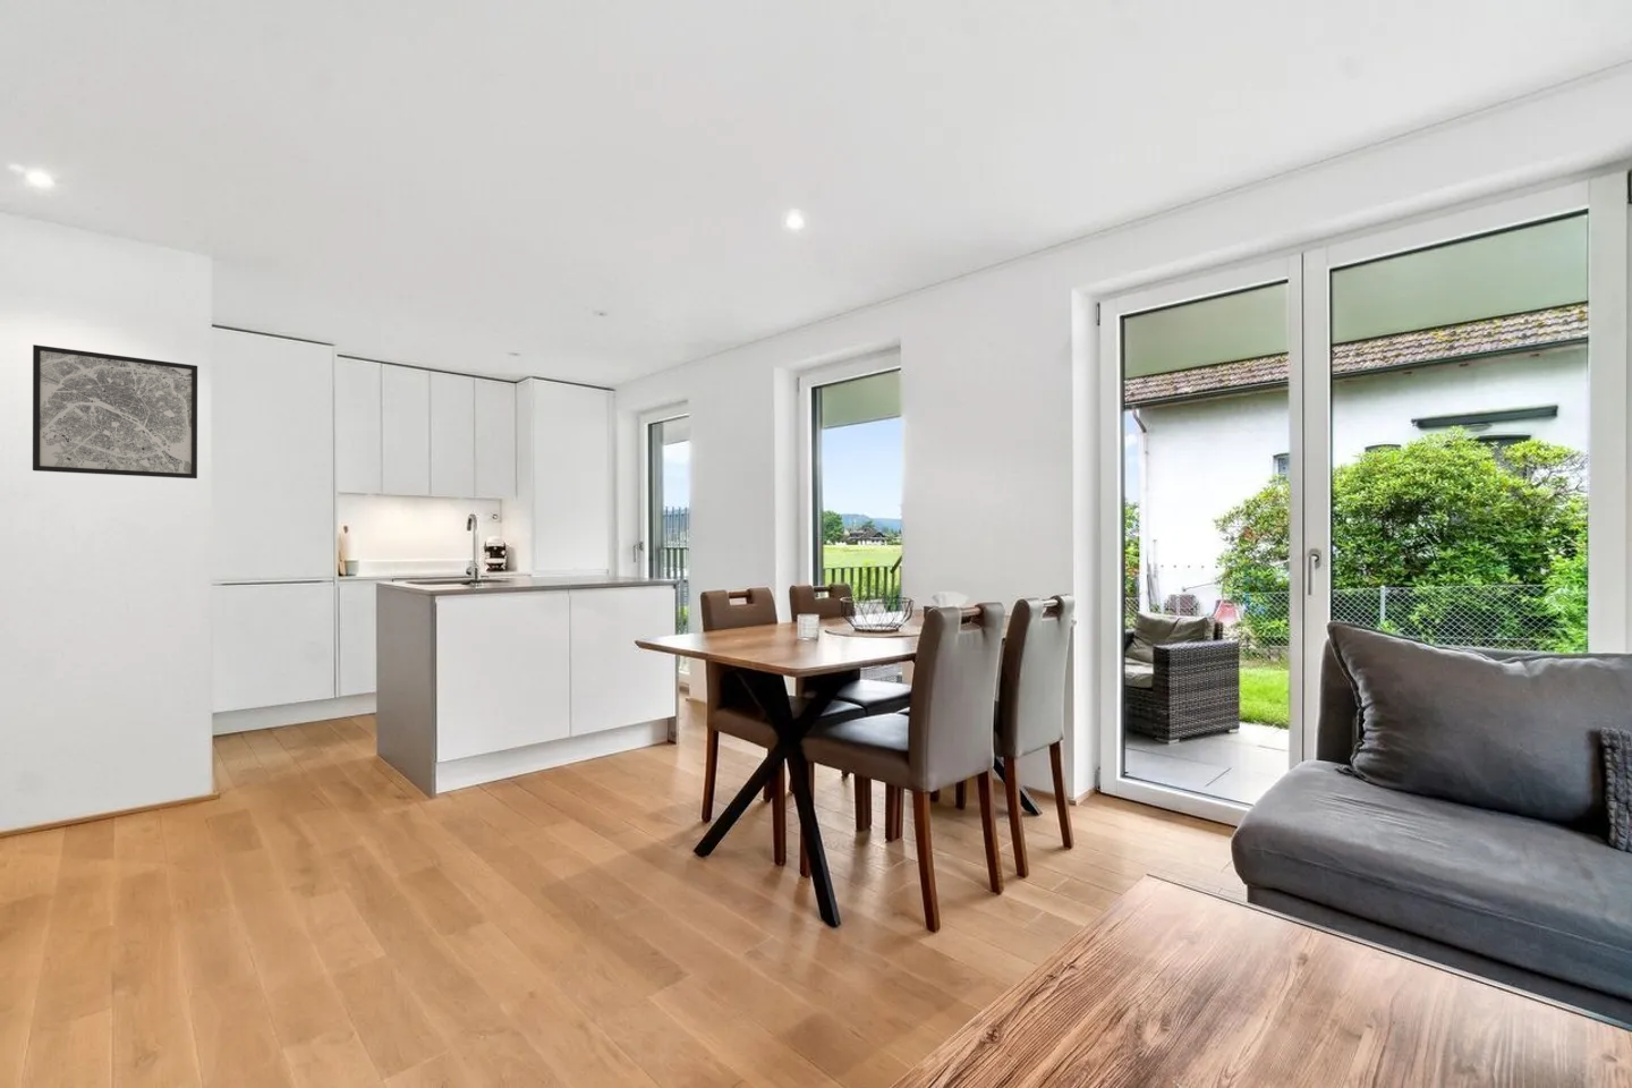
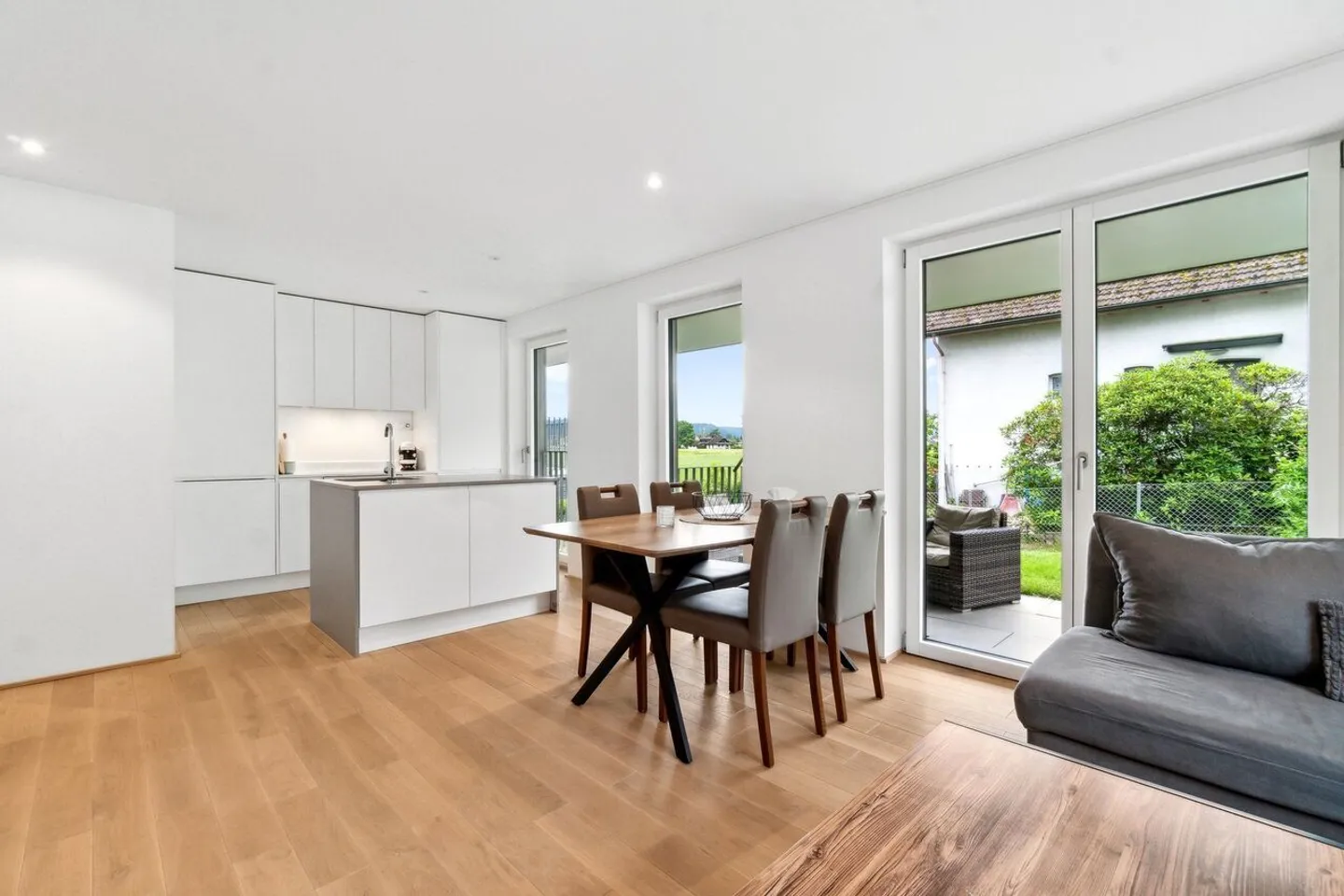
- wall art [32,344,198,480]
